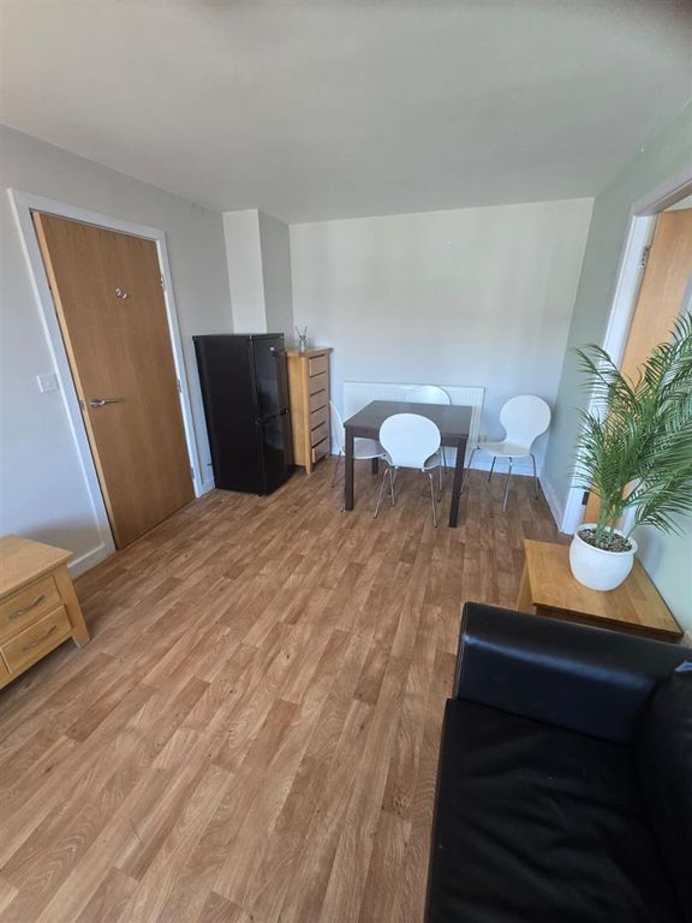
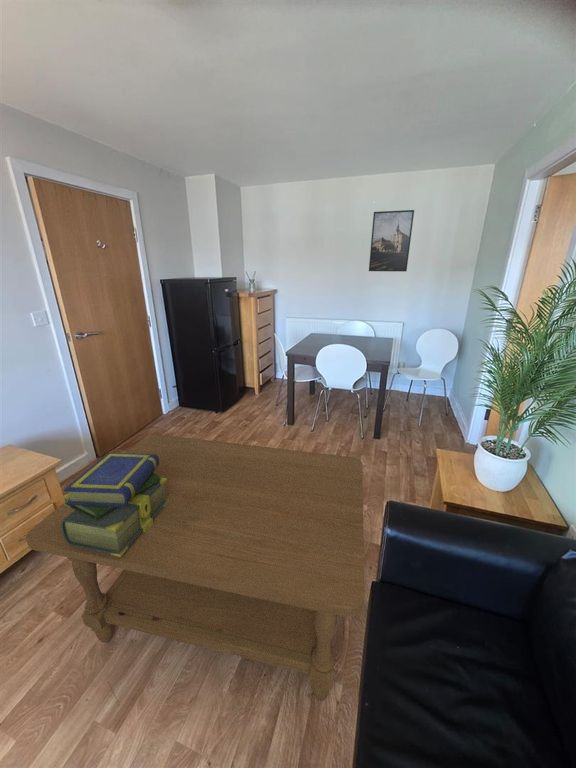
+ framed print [368,209,415,272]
+ stack of books [61,452,169,557]
+ coffee table [25,433,366,702]
